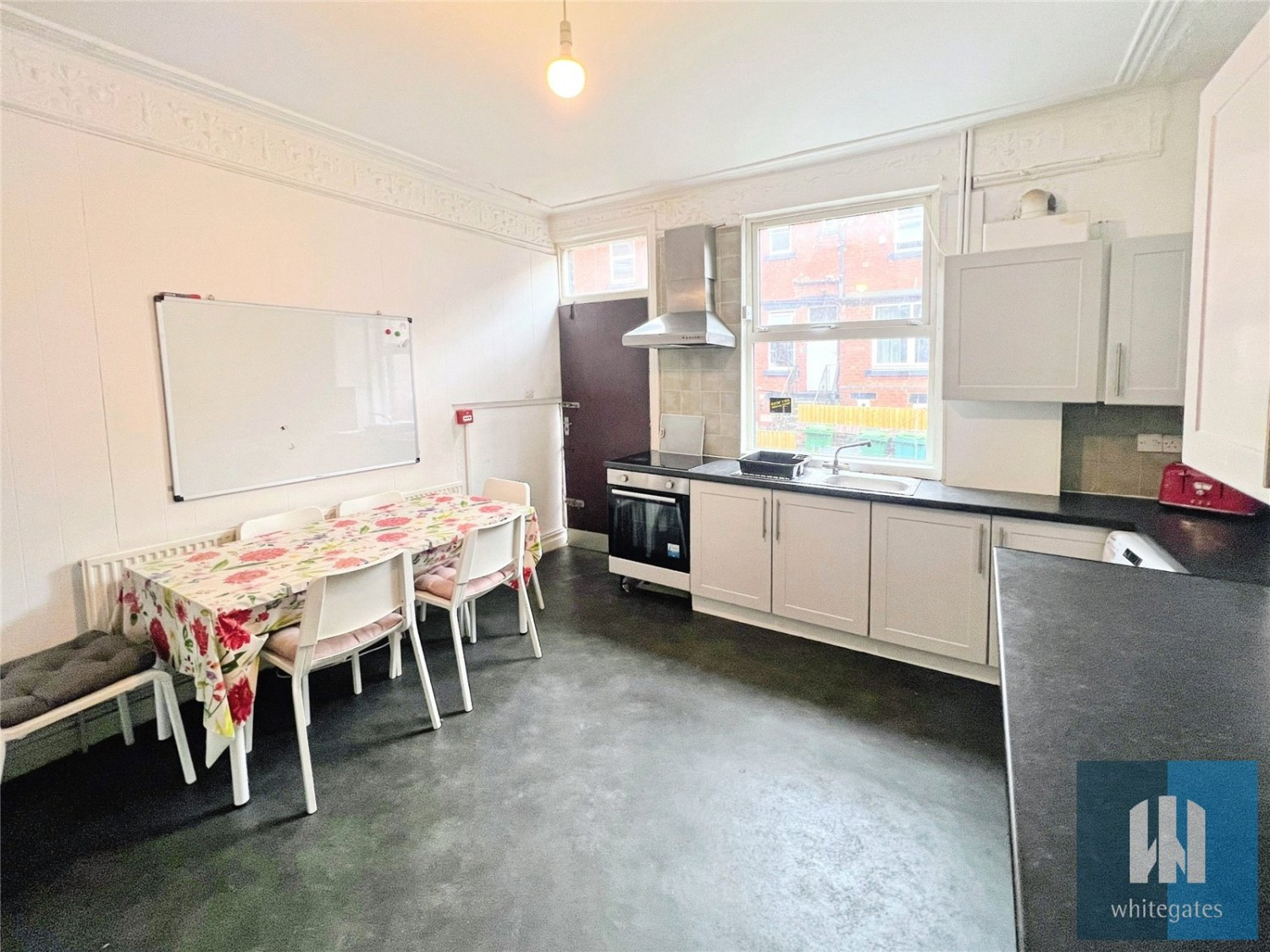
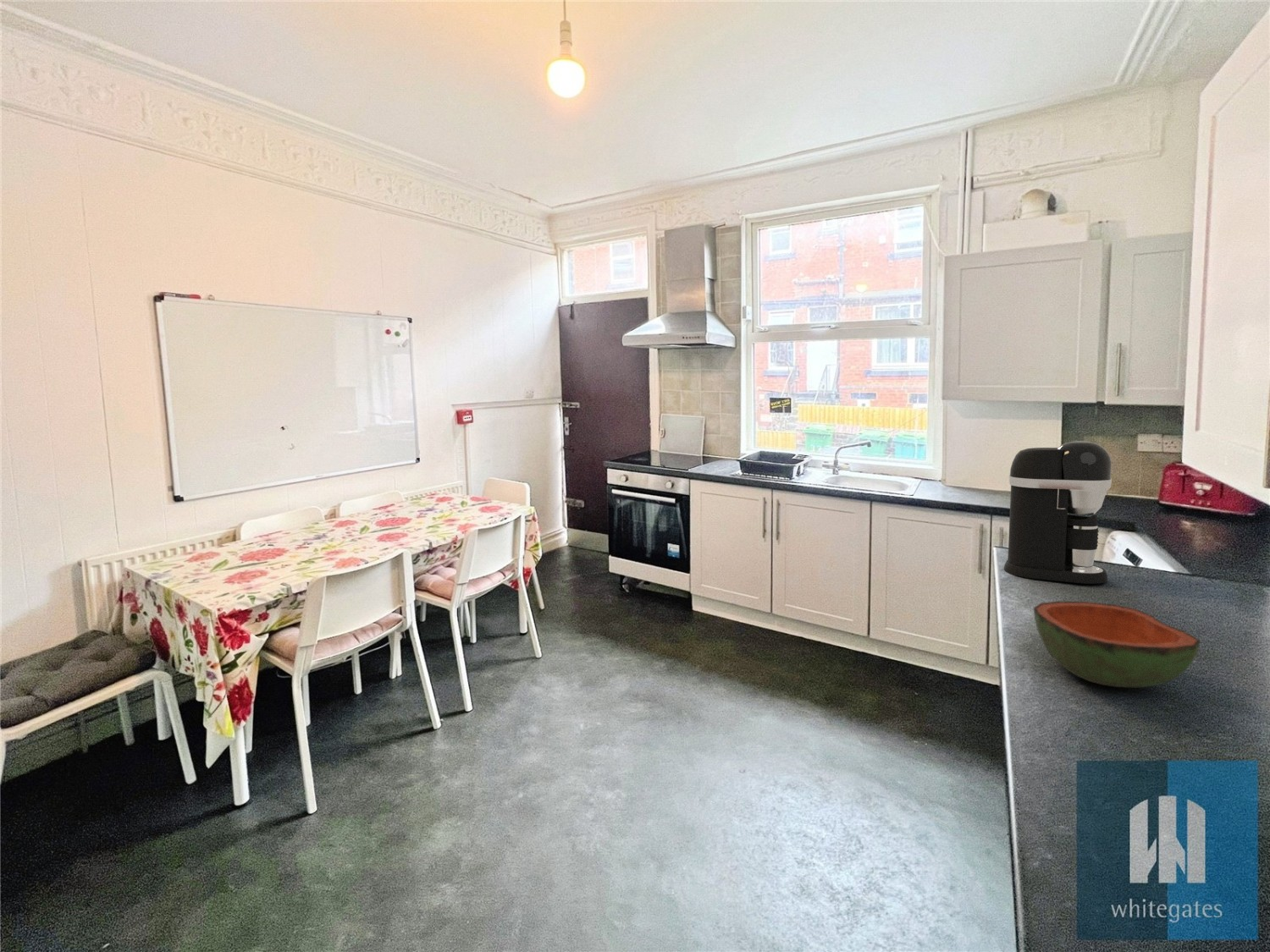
+ coffee maker [1003,440,1113,585]
+ bowl [1033,601,1201,689]
